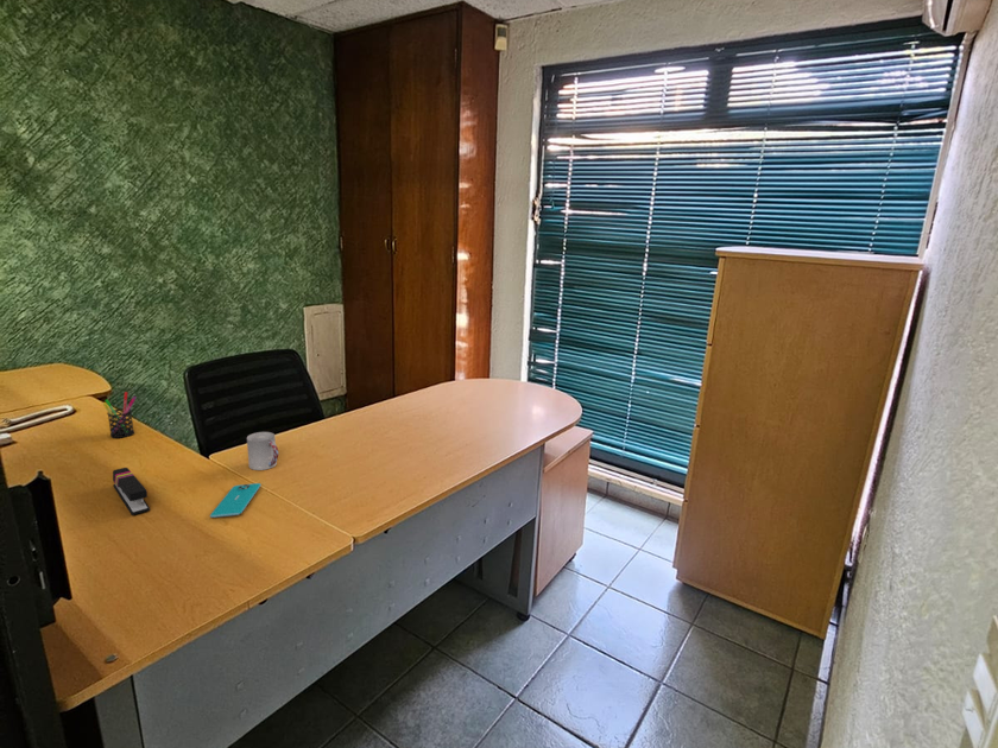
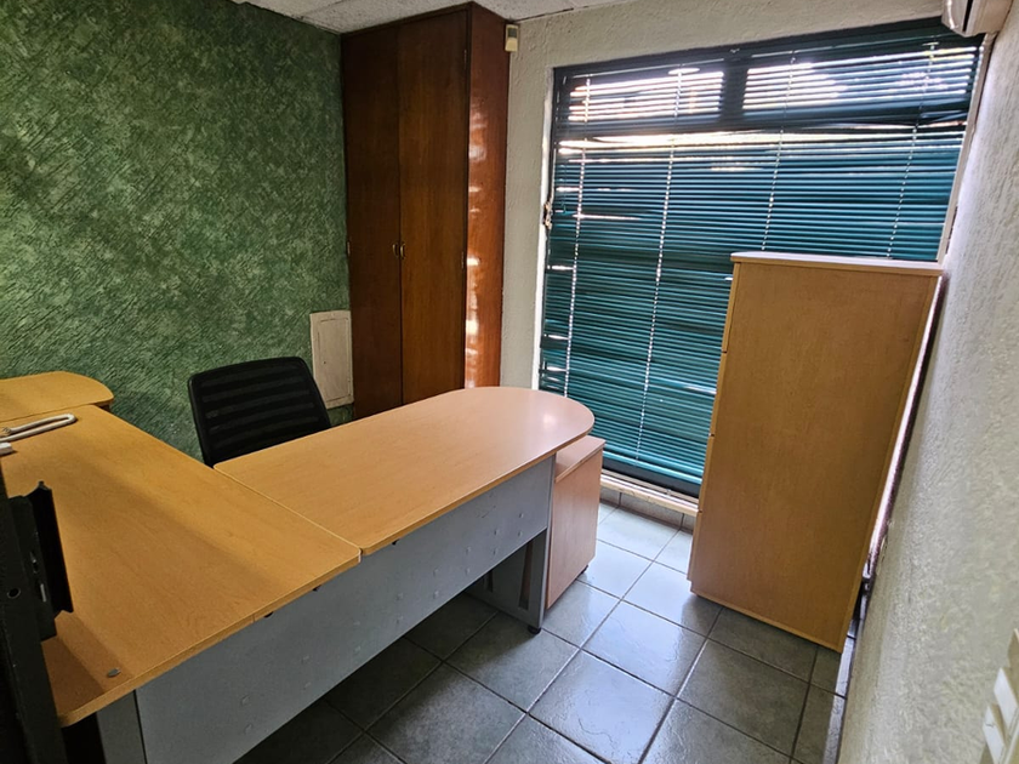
- stapler [112,467,151,516]
- smartphone [209,482,263,519]
- cup [246,431,279,471]
- pen holder [102,391,138,439]
